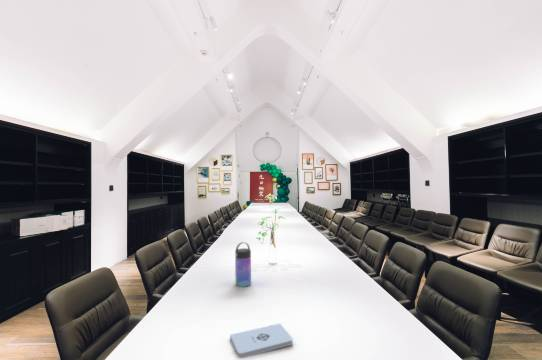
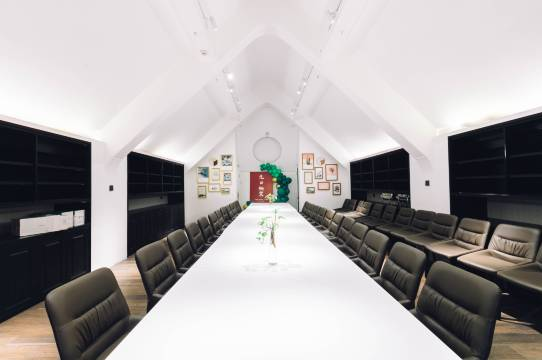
- water bottle [234,241,252,288]
- notepad [229,323,294,359]
